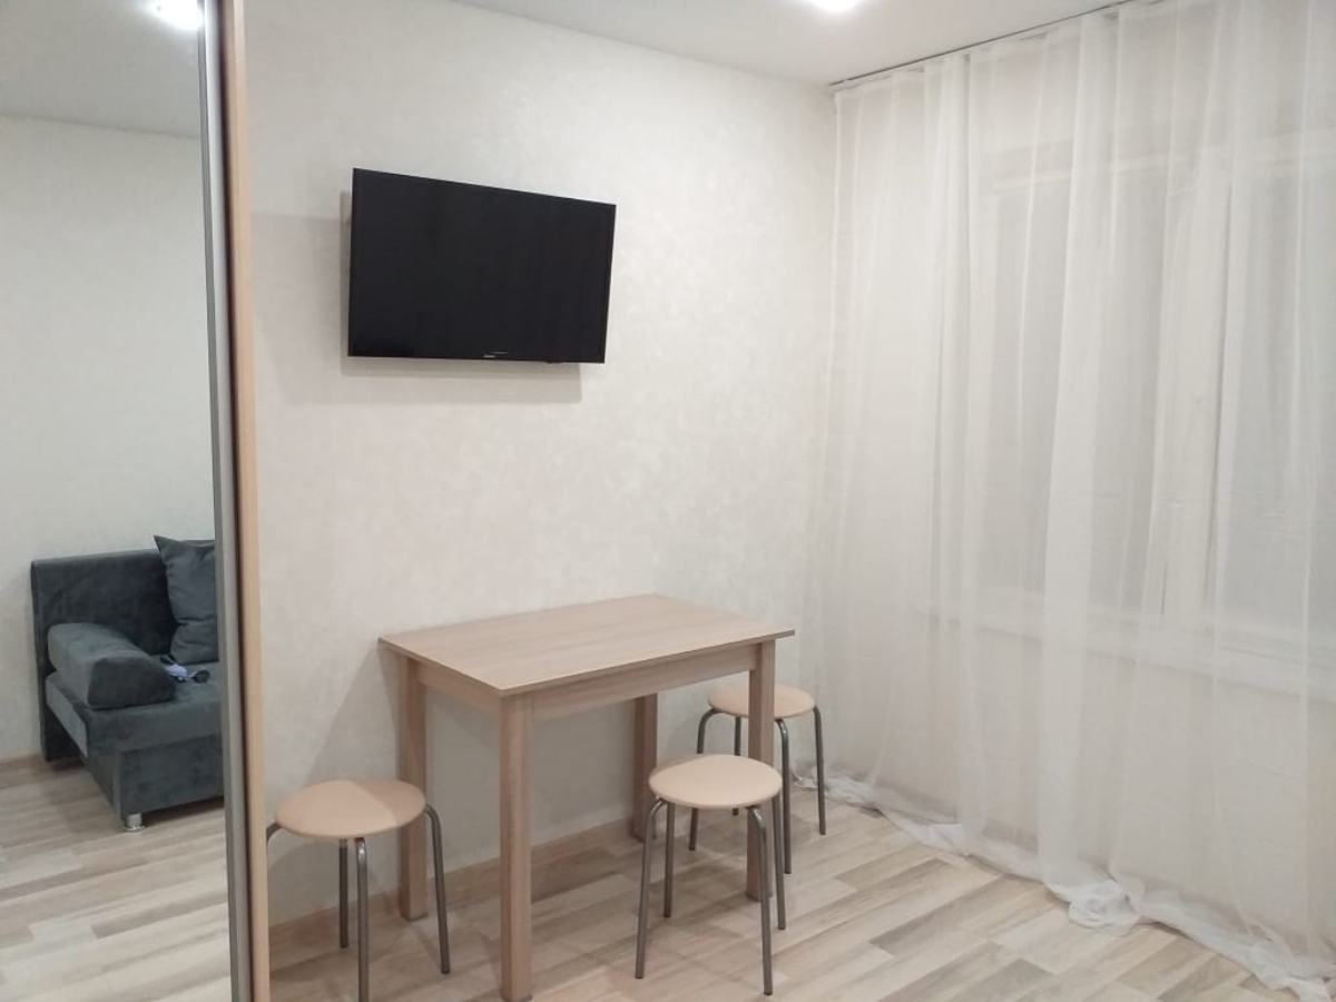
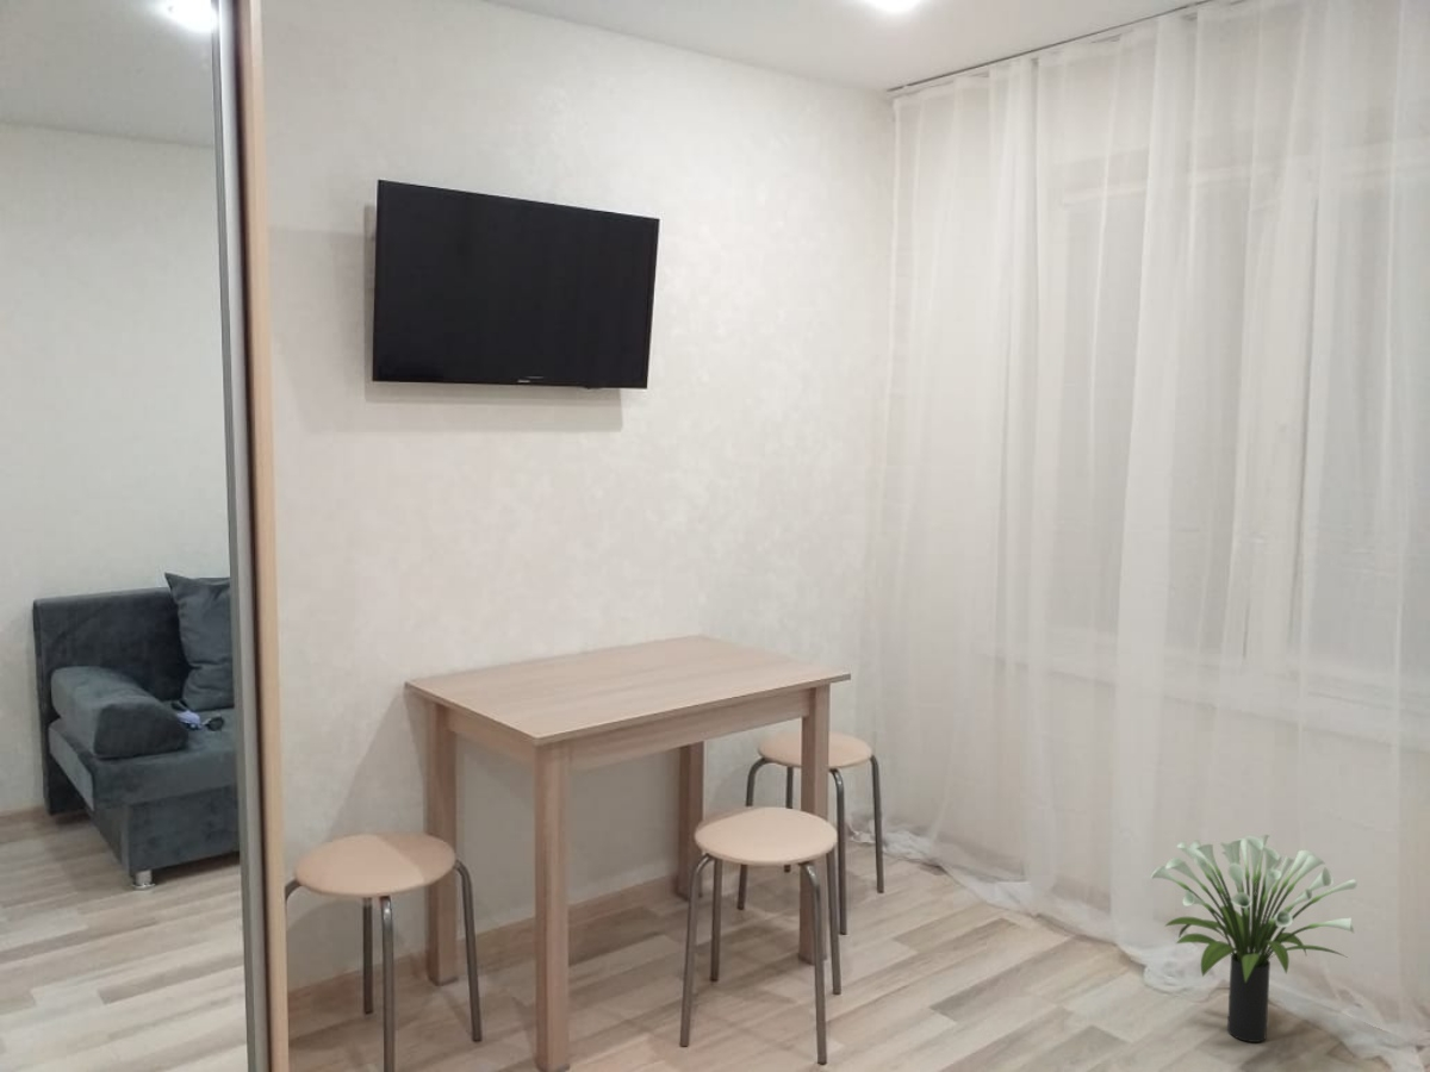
+ potted plant [1150,834,1358,1043]
